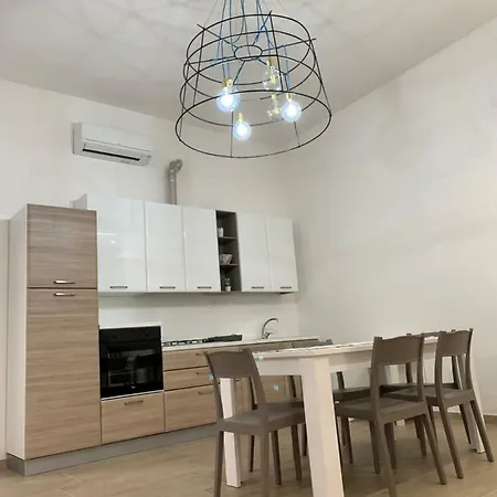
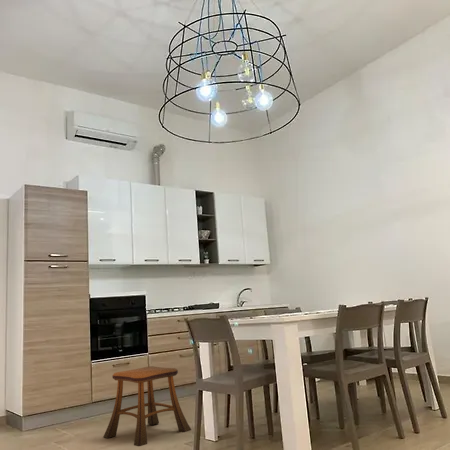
+ stool [102,365,192,447]
